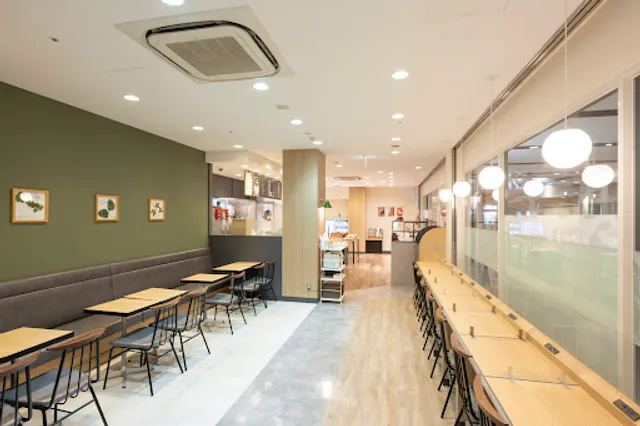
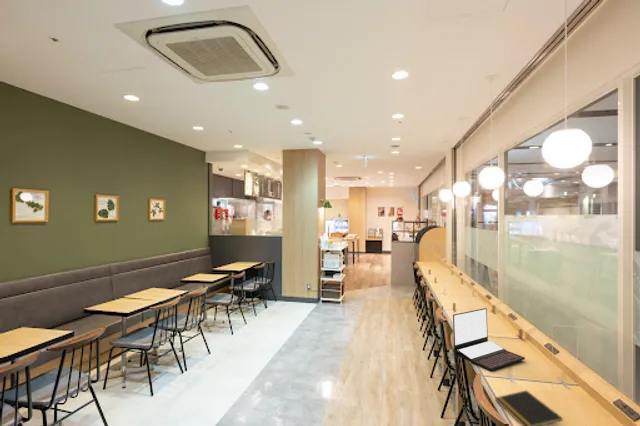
+ laptop [452,307,526,372]
+ notepad [494,389,564,426]
